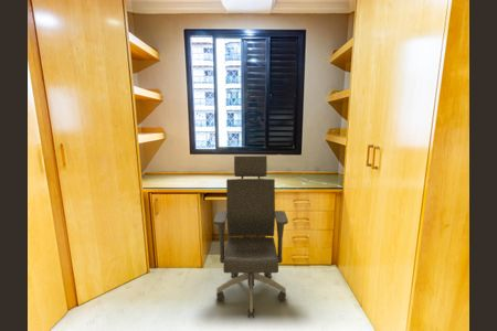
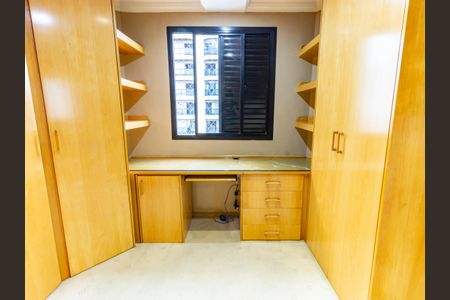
- office chair [212,154,289,319]
